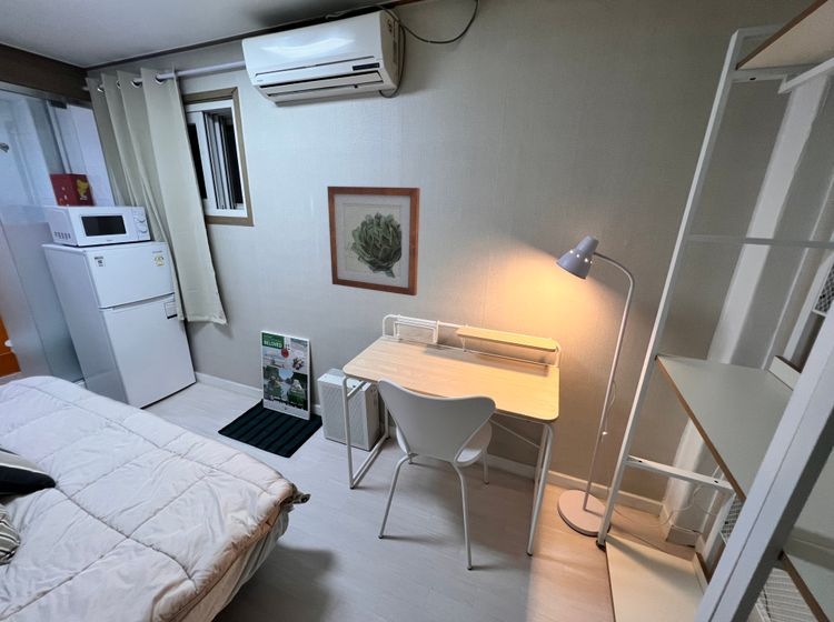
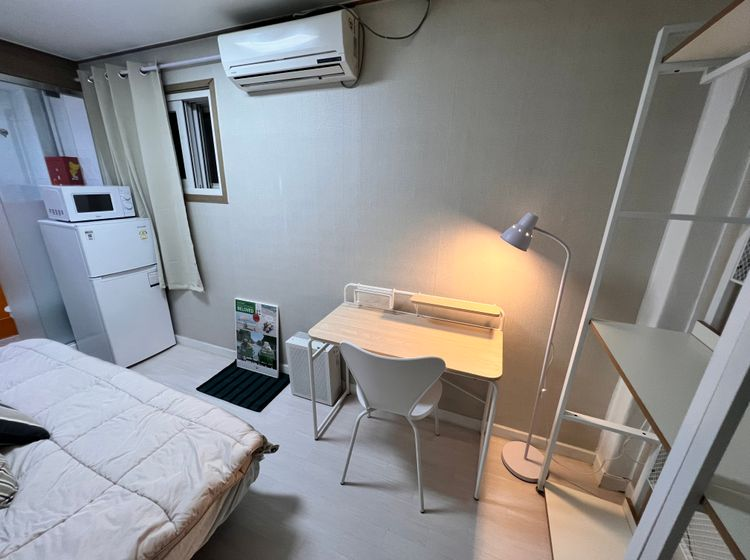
- wall art [326,185,421,297]
